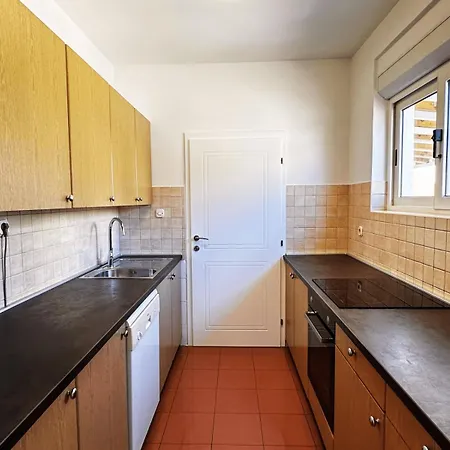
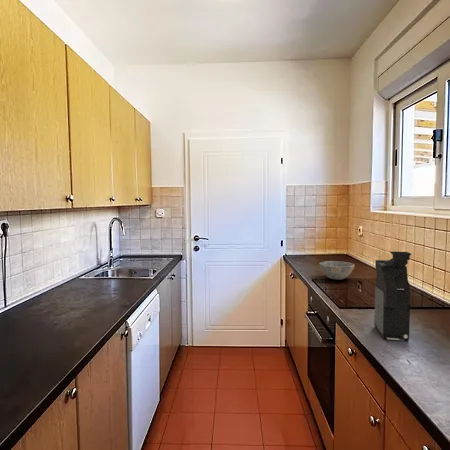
+ coffee maker [373,251,413,342]
+ bowl [318,260,356,281]
